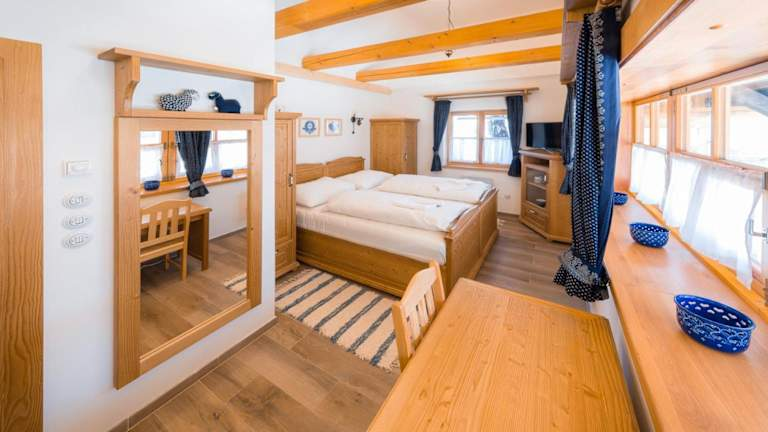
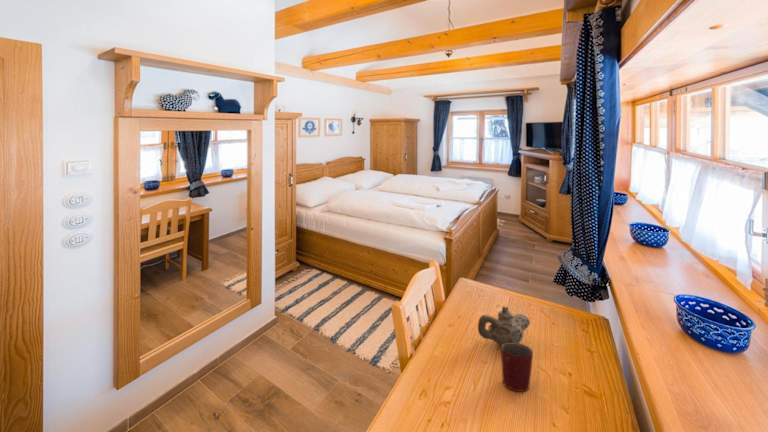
+ teapot [477,305,531,346]
+ mug [500,343,534,393]
